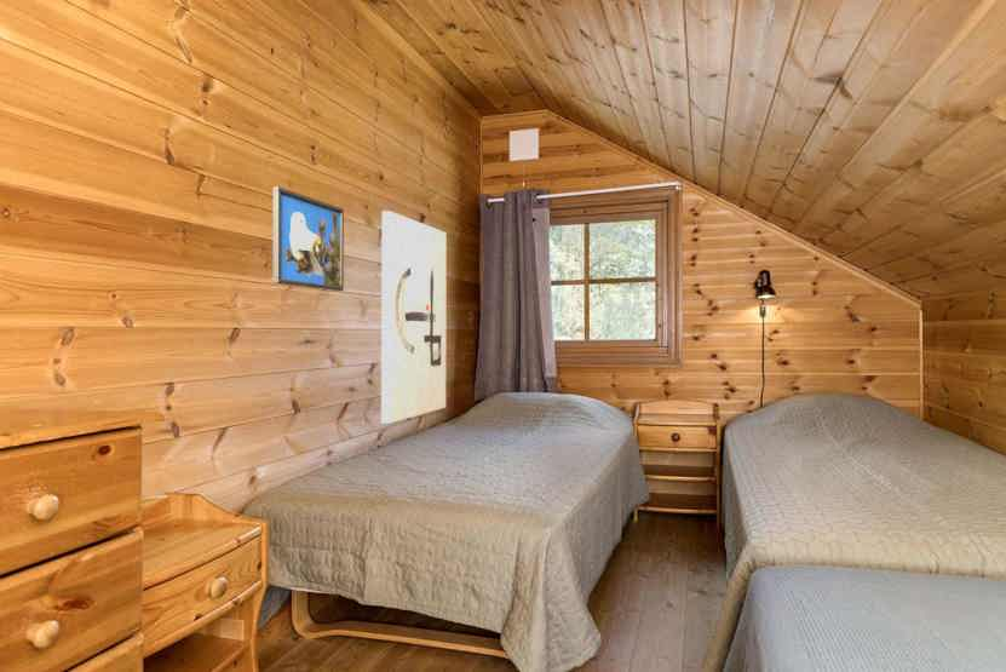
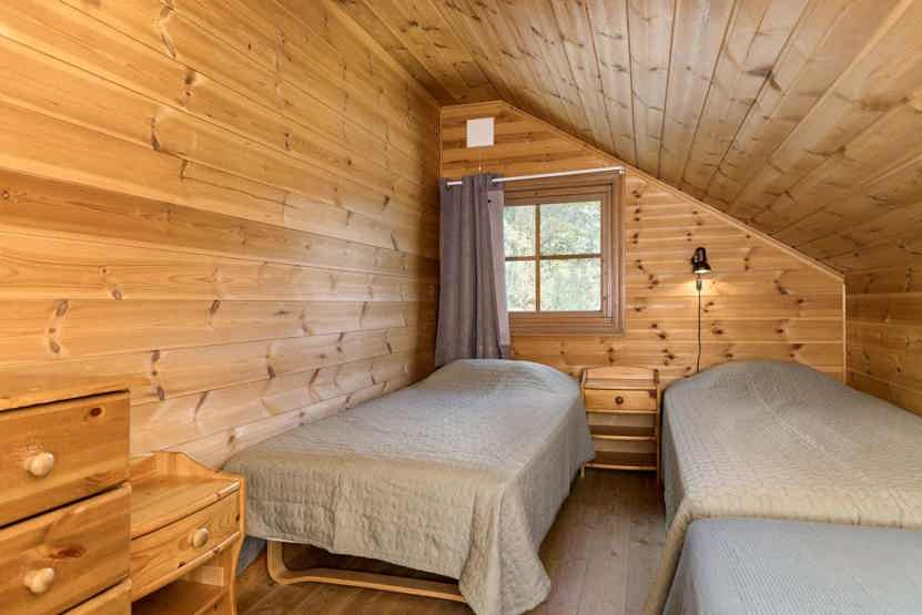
- wall art [380,209,448,425]
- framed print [271,185,345,292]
